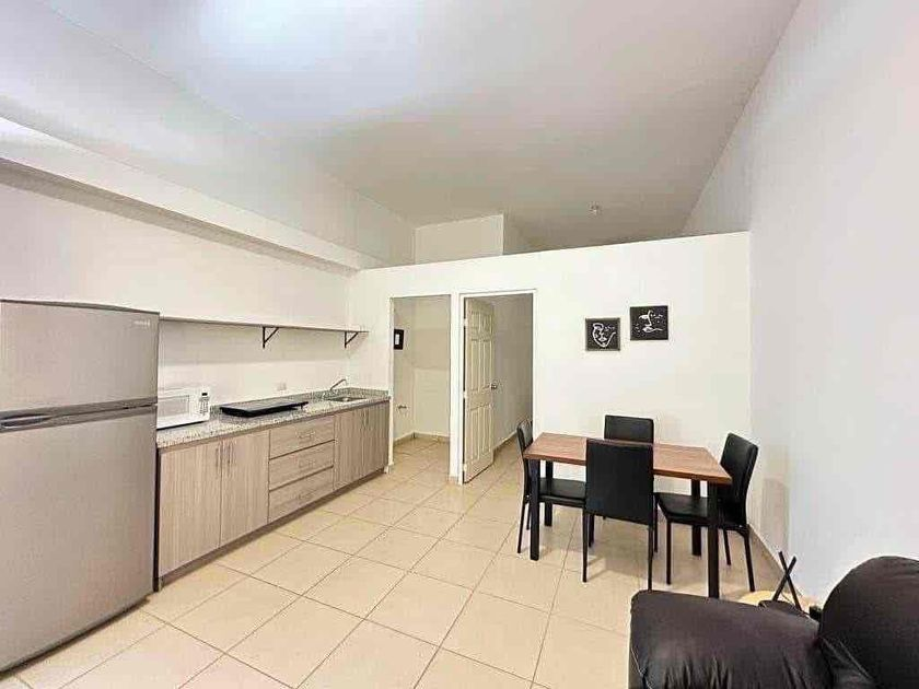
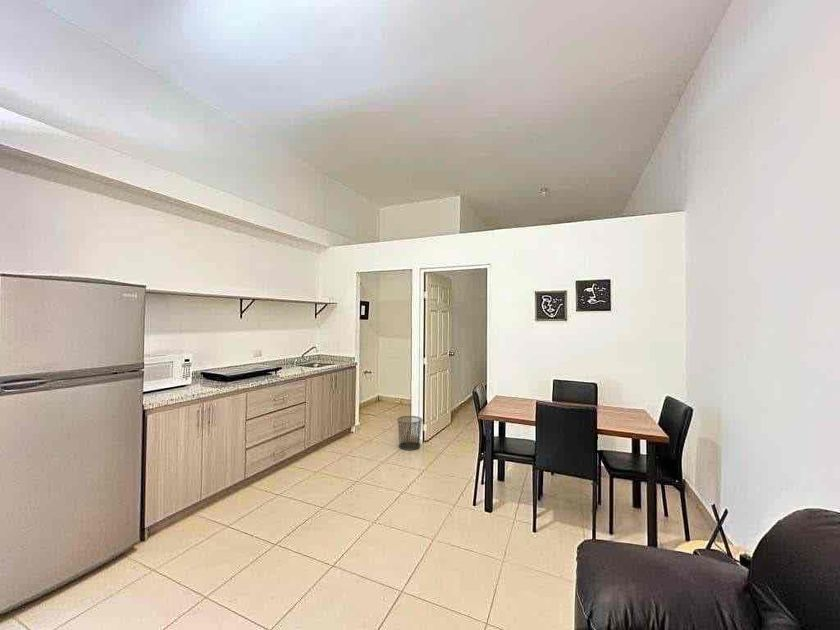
+ waste bin [396,415,423,451]
